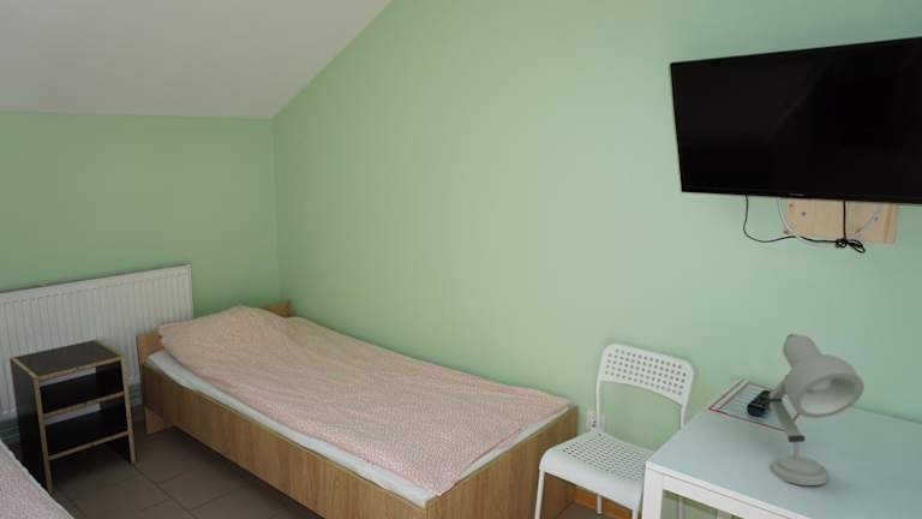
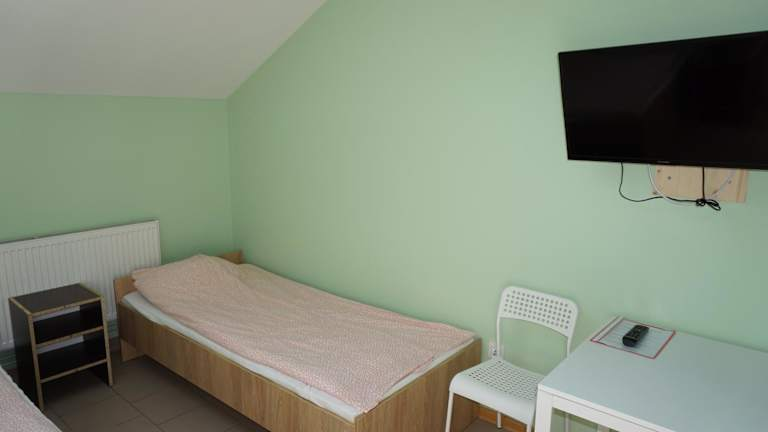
- desk lamp [765,333,866,487]
